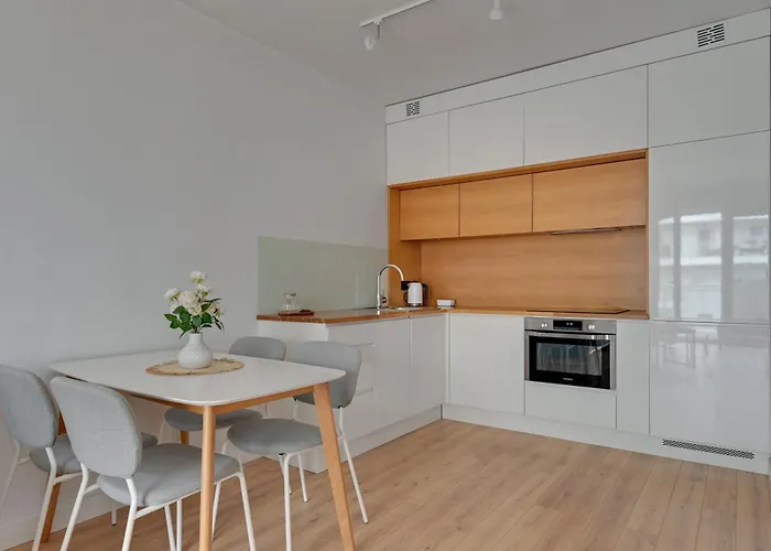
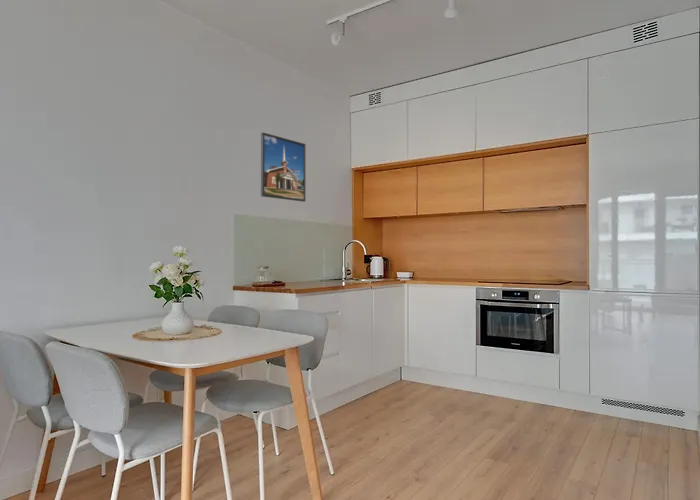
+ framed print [260,131,306,203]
